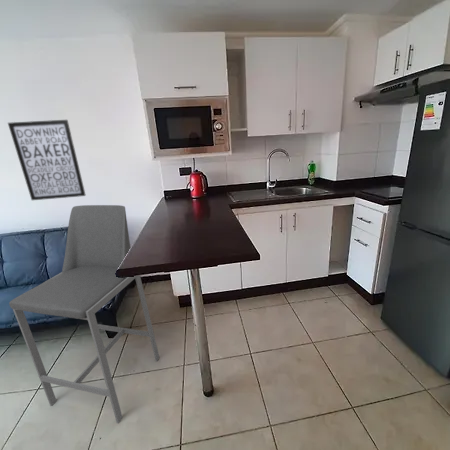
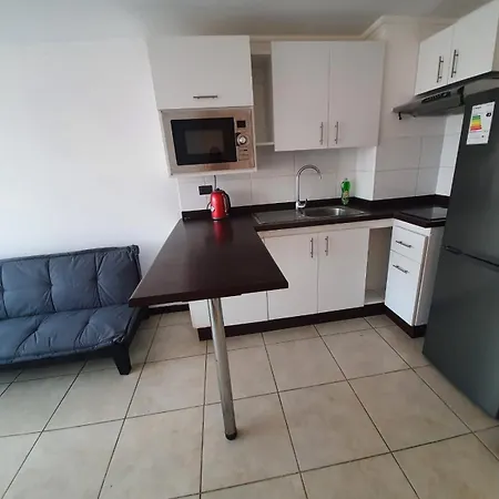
- wall art [7,119,87,201]
- bar stool [8,204,160,425]
